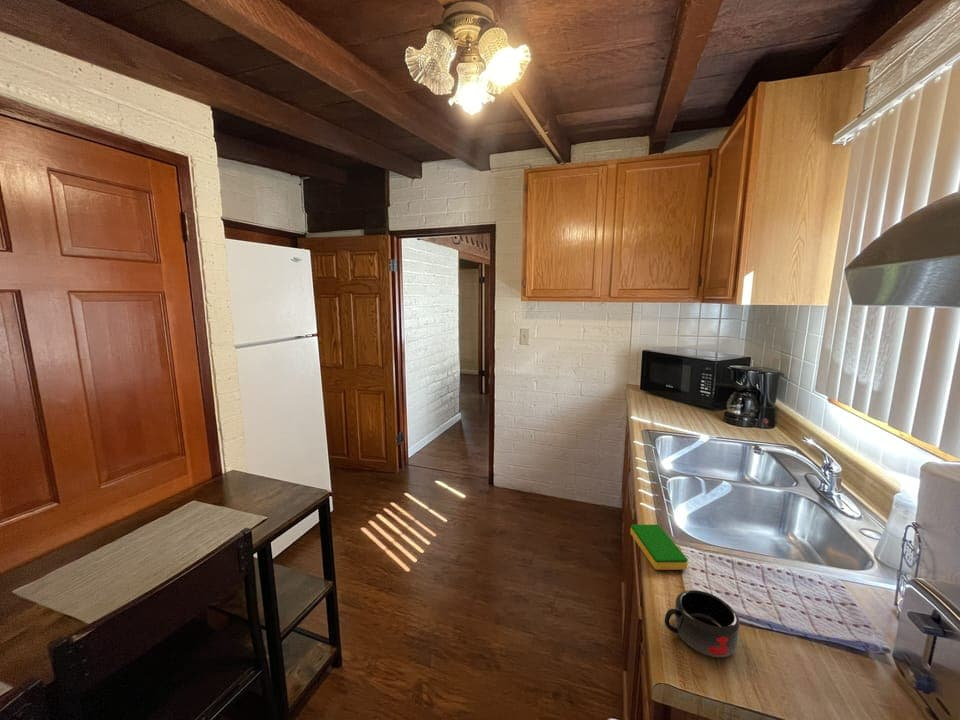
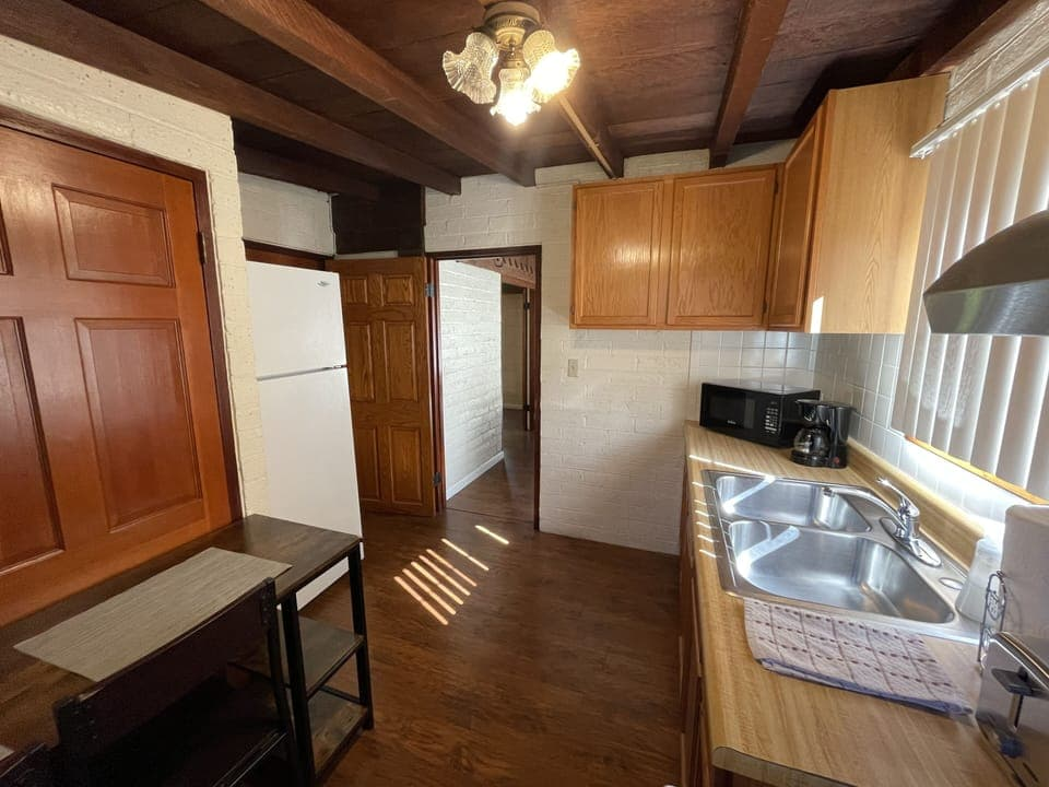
- dish sponge [630,524,689,571]
- mug [664,589,741,658]
